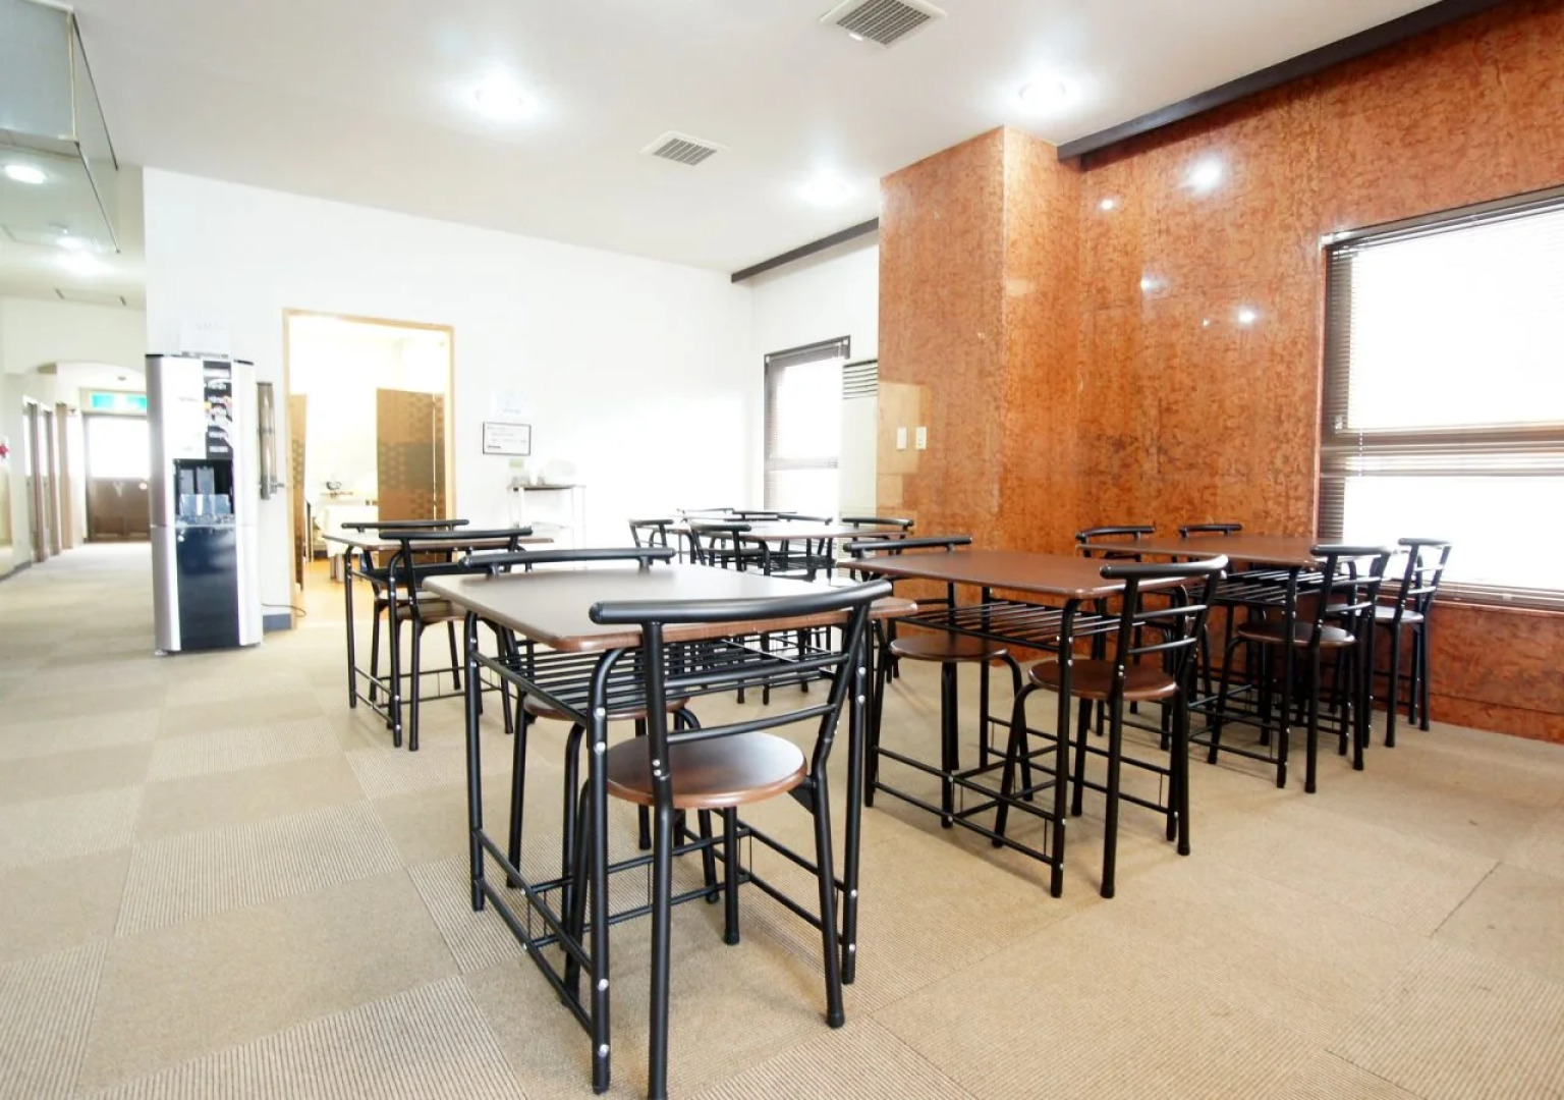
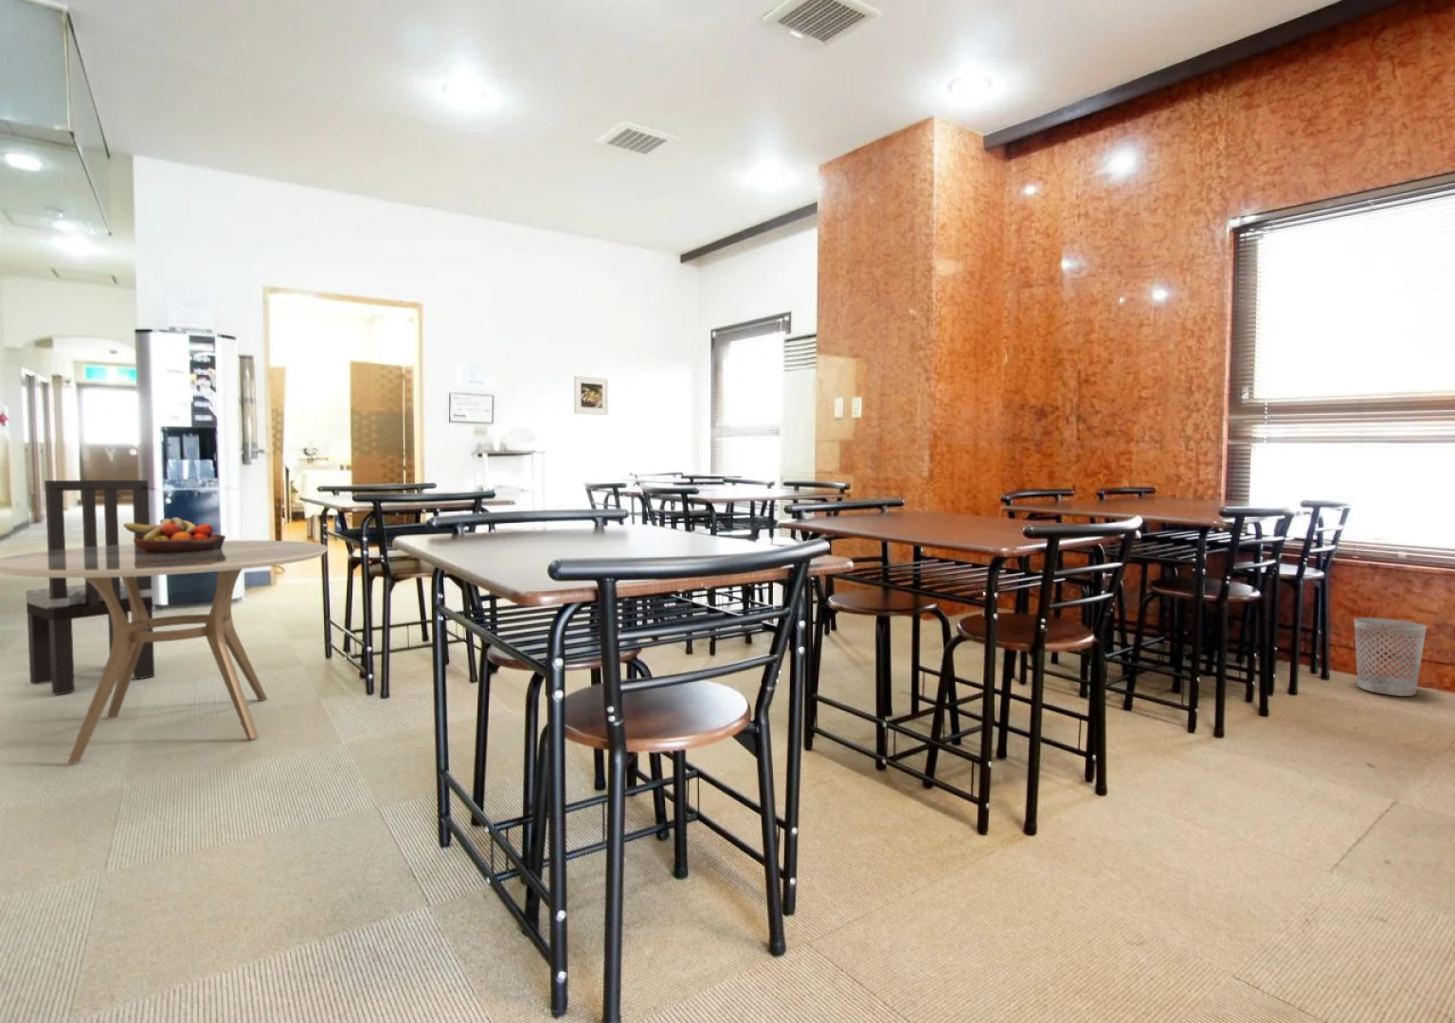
+ wastebasket [1353,617,1427,698]
+ fruit bowl [122,516,226,554]
+ dining chair [24,479,155,695]
+ dining table [0,540,329,764]
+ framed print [574,375,609,416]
